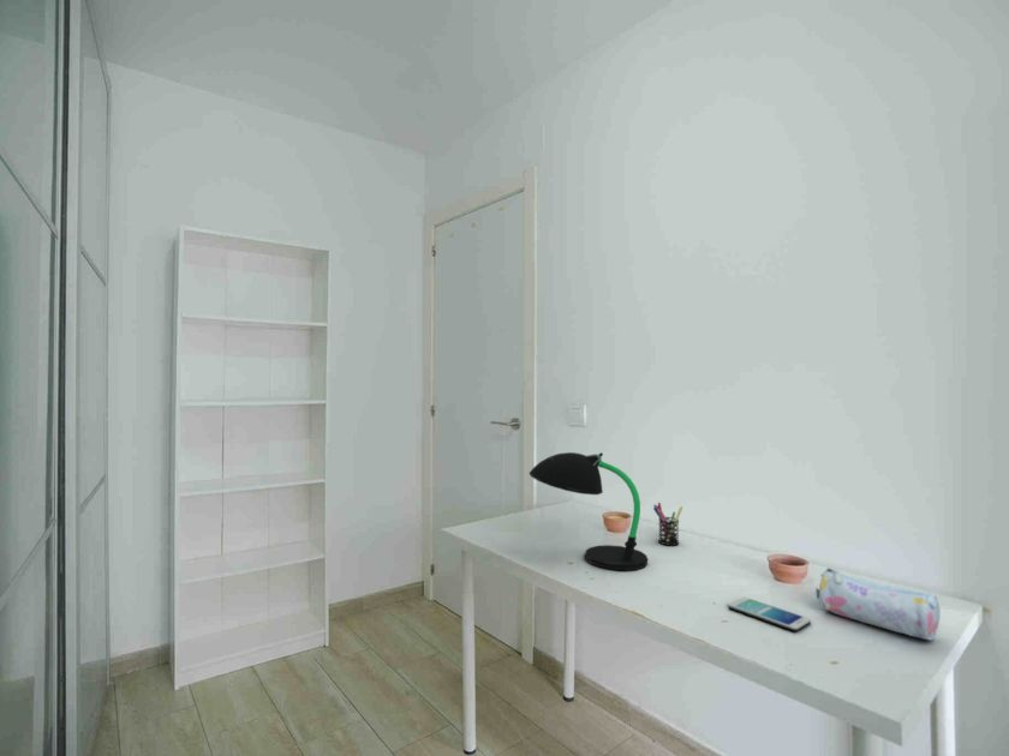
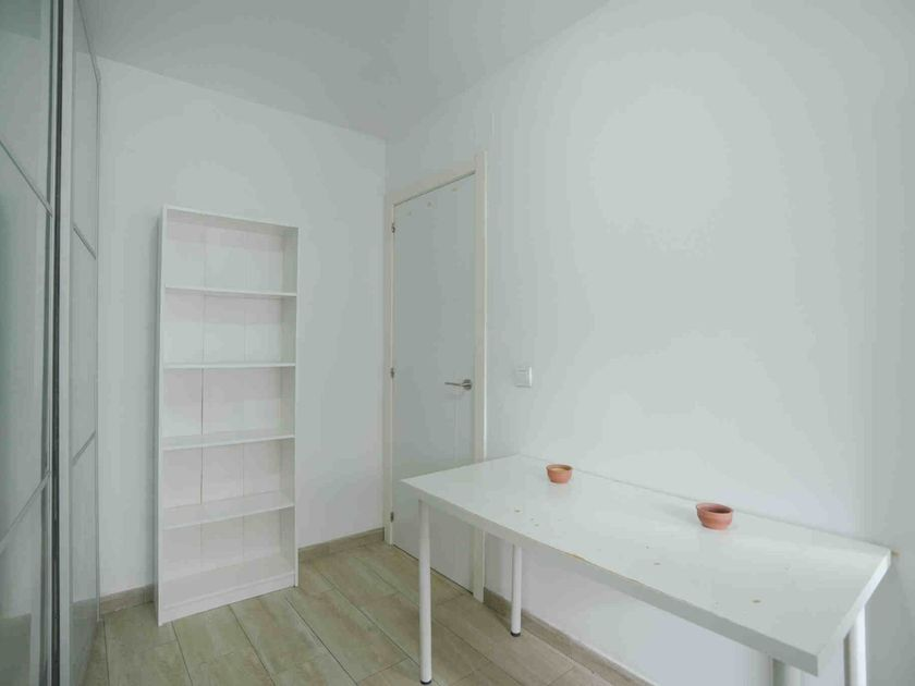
- pen holder [652,502,683,546]
- desk lamp [529,451,649,571]
- pencil case [814,566,942,642]
- smartphone [727,596,812,632]
